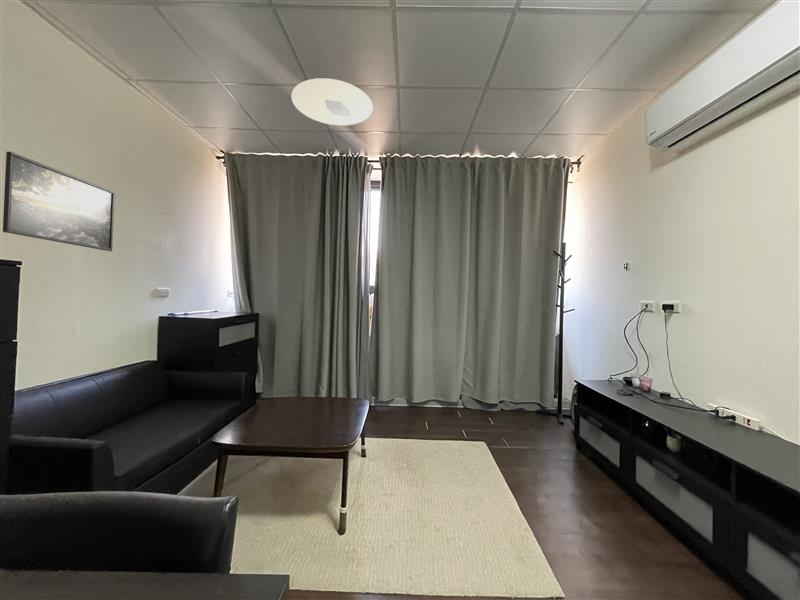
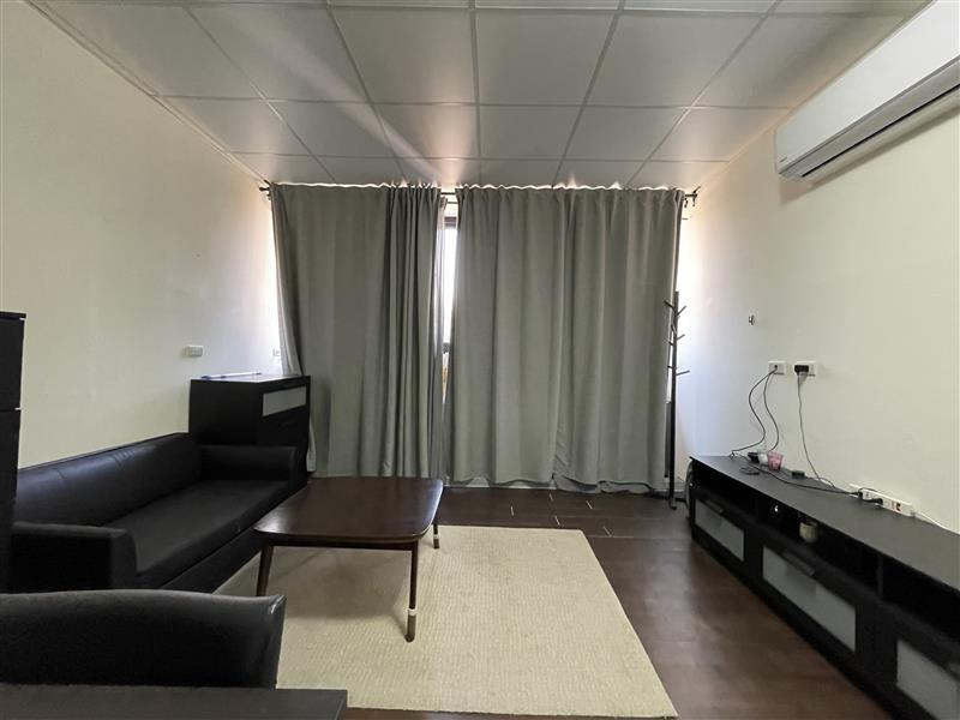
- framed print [2,151,116,252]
- ceiling light [291,77,374,127]
